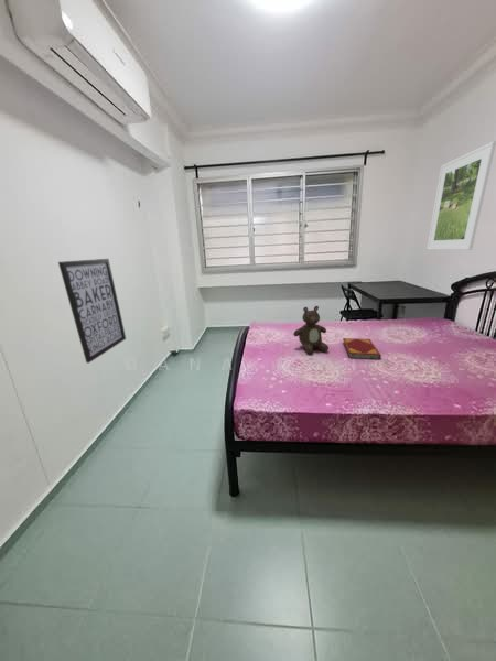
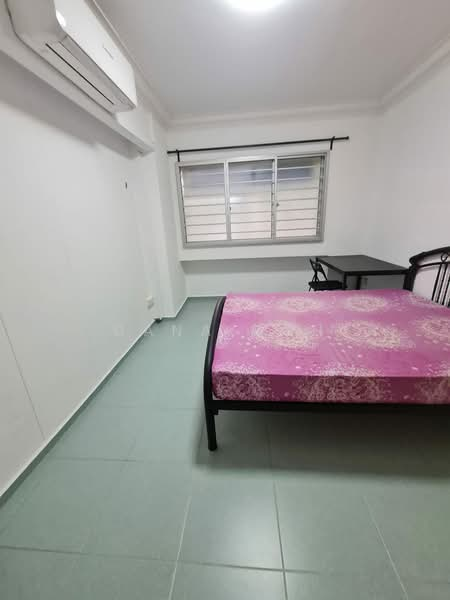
- hardback book [342,337,382,360]
- wall art [57,258,127,364]
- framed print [425,140,496,251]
- teddy bear [293,305,330,355]
